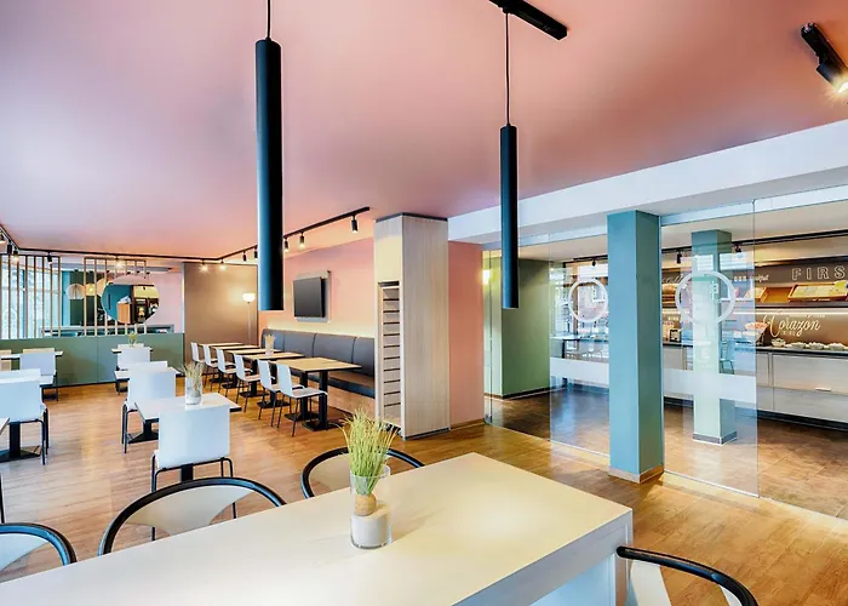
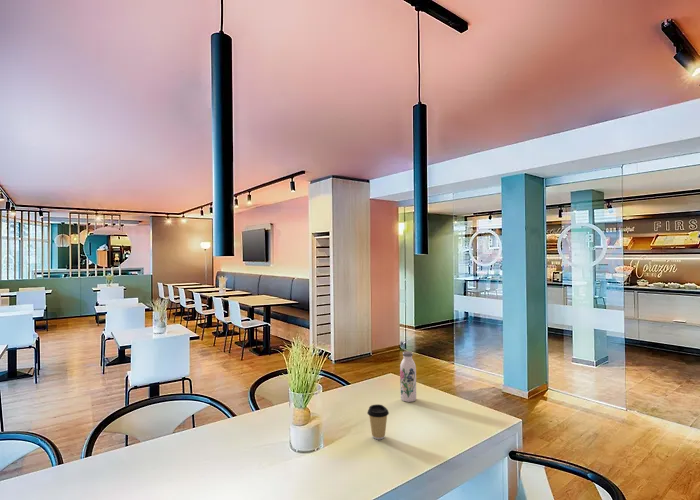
+ water bottle [399,350,417,403]
+ coffee cup [366,404,390,440]
